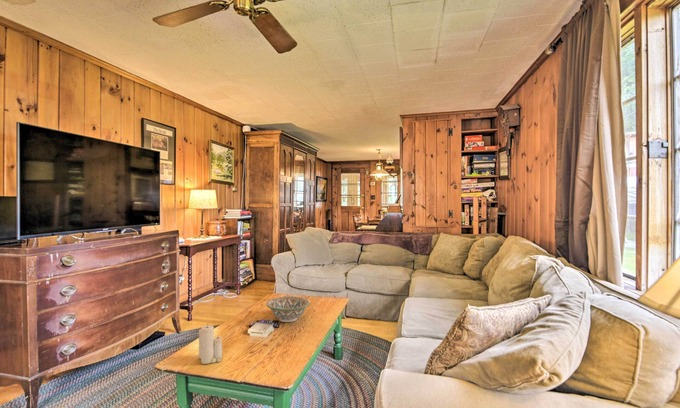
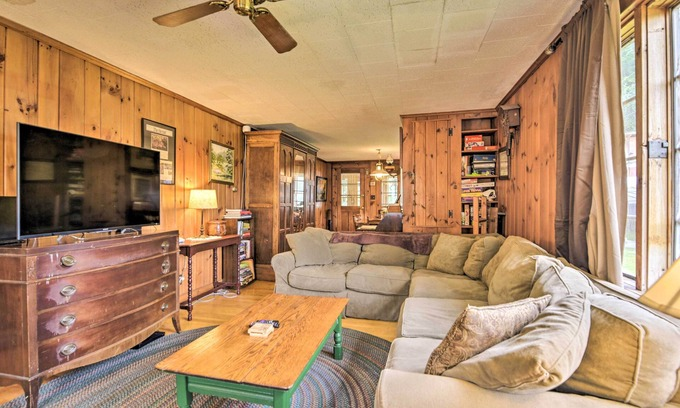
- decorative bowl [265,295,311,323]
- candle [198,324,223,365]
